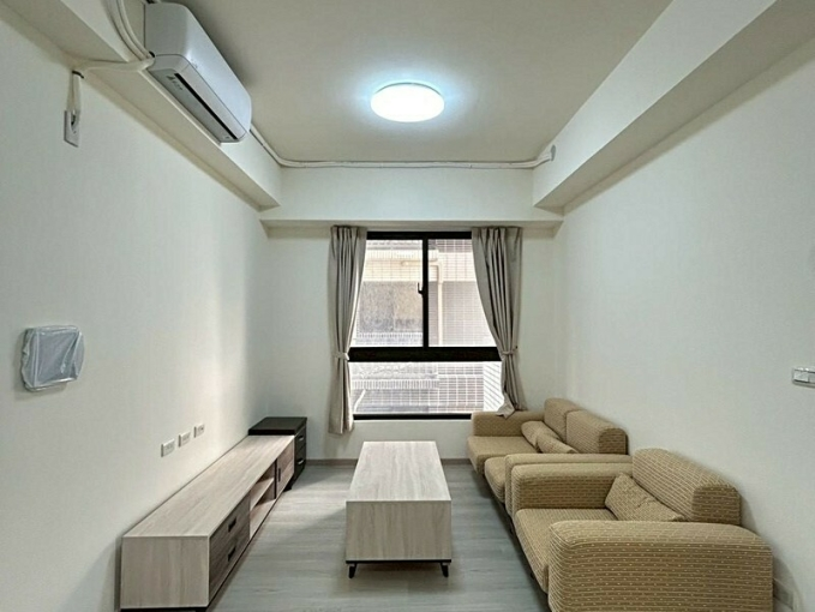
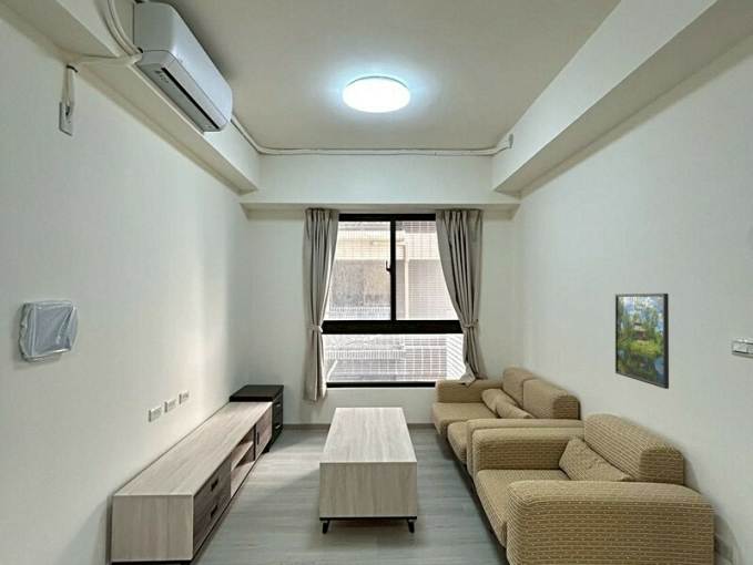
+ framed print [614,292,670,390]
